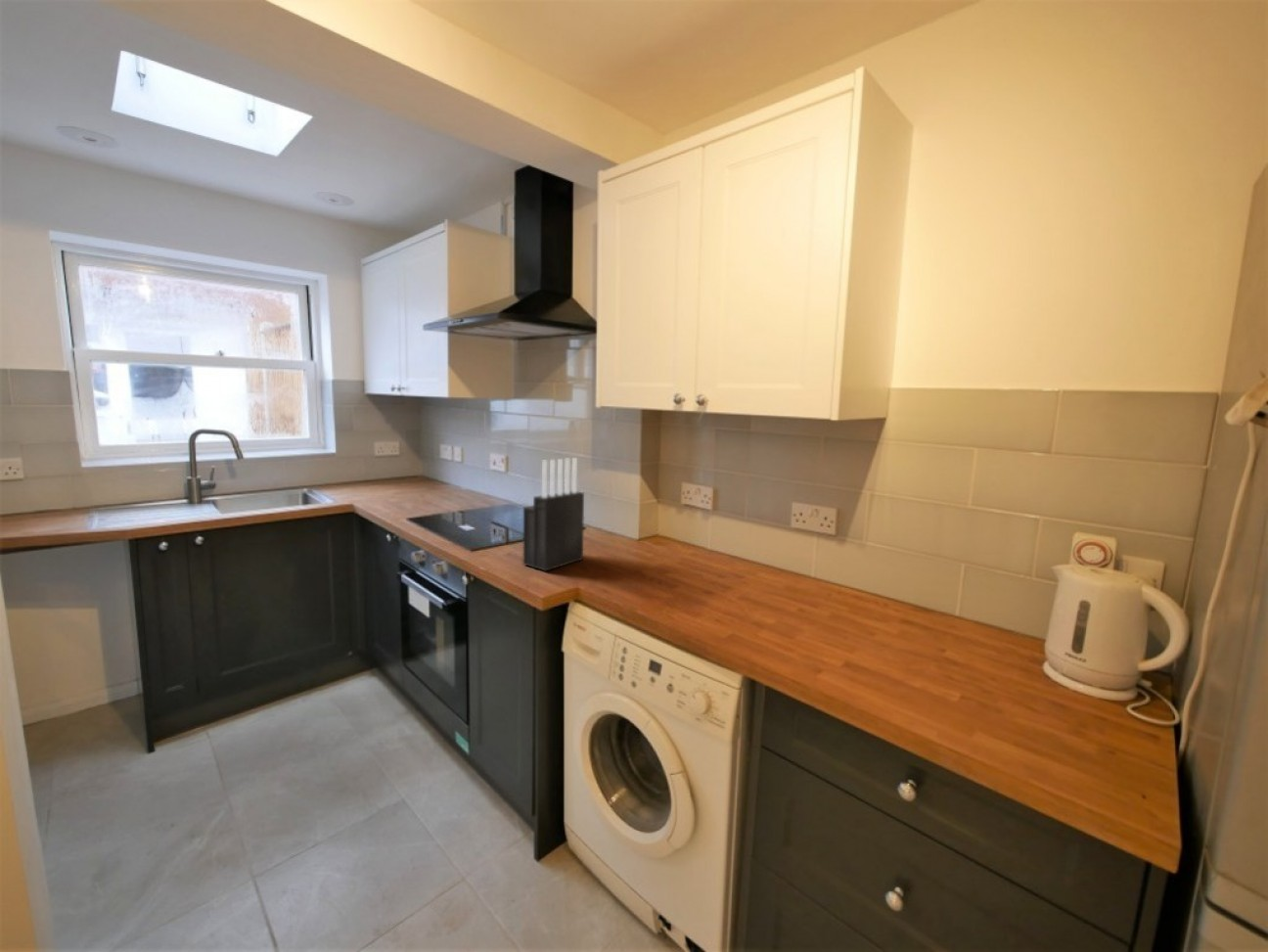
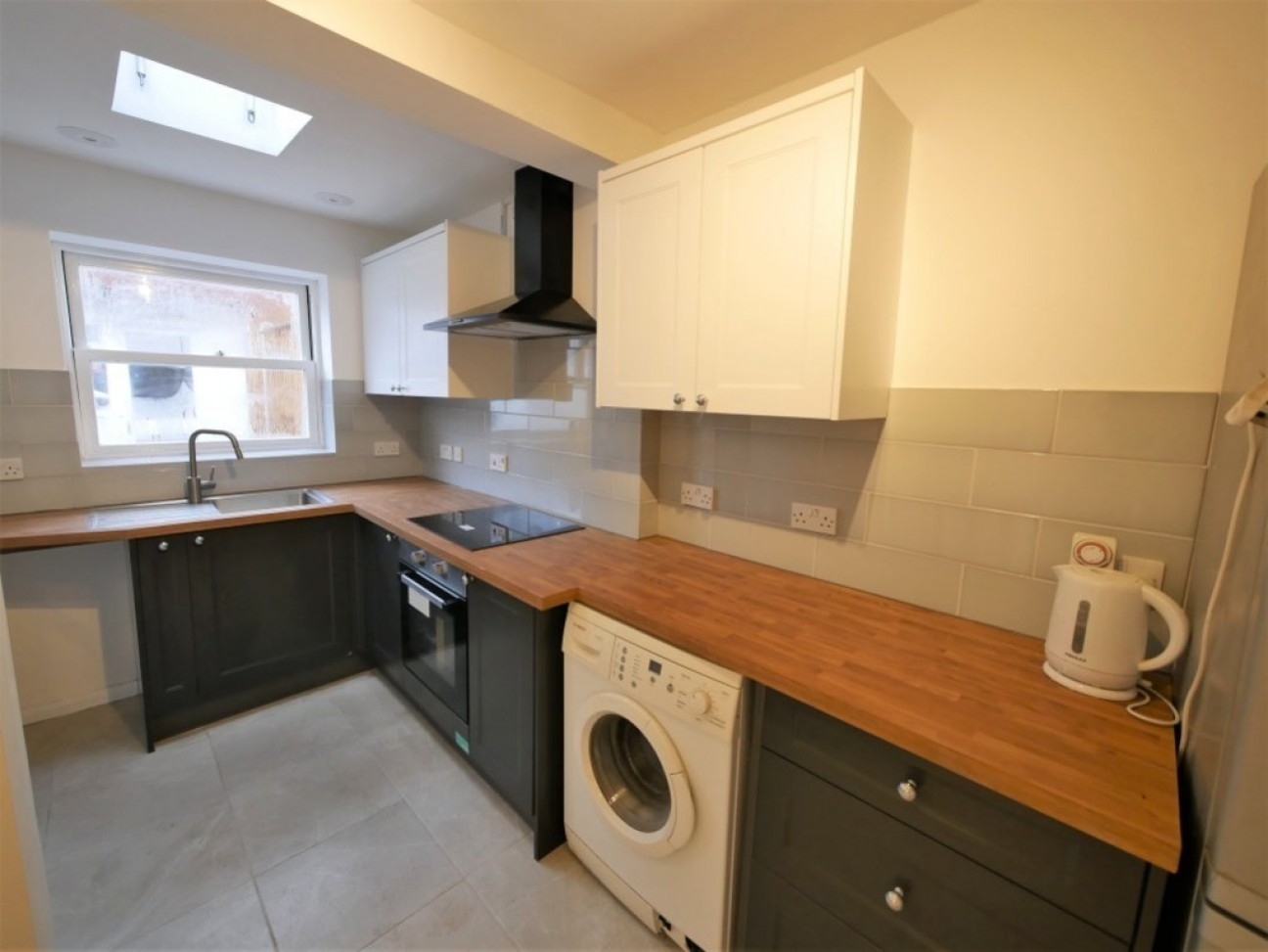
- knife block [522,457,585,572]
